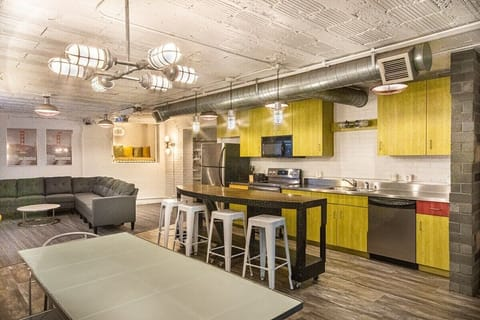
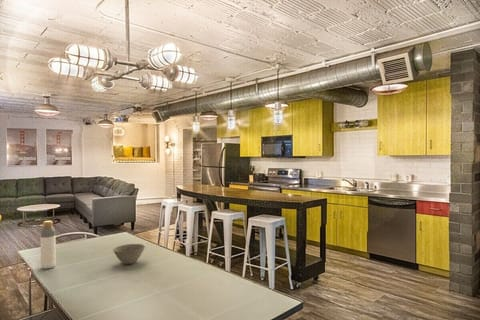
+ bowl [112,243,146,265]
+ bottle [39,220,57,270]
